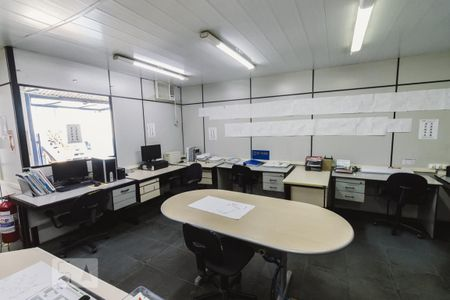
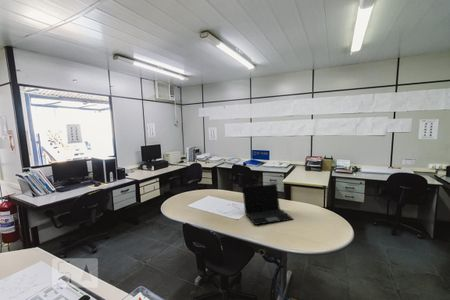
+ laptop [241,183,294,226]
